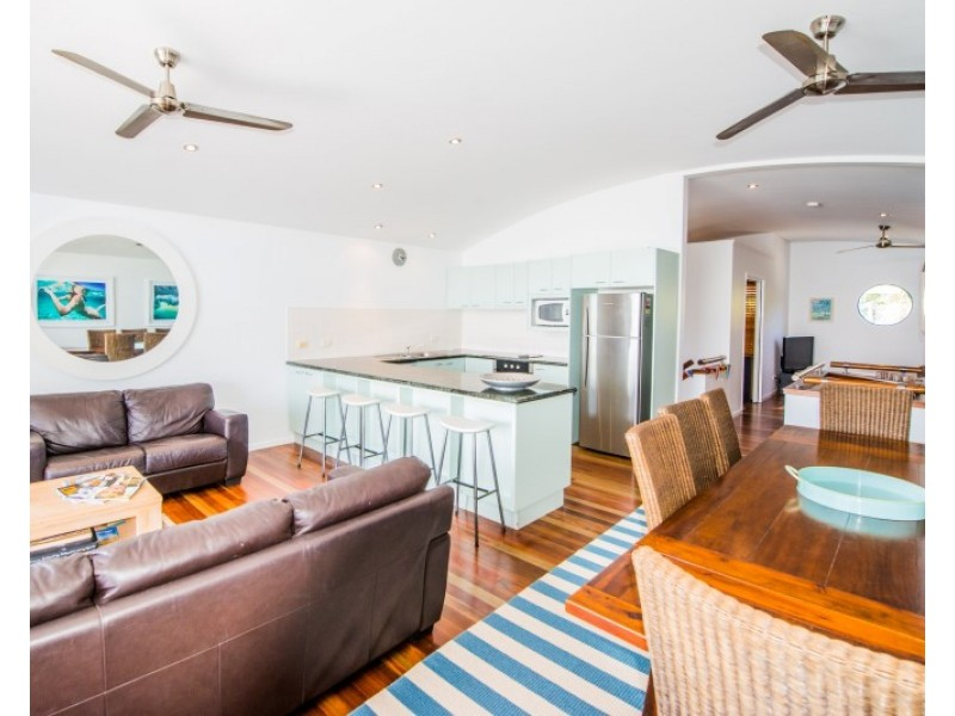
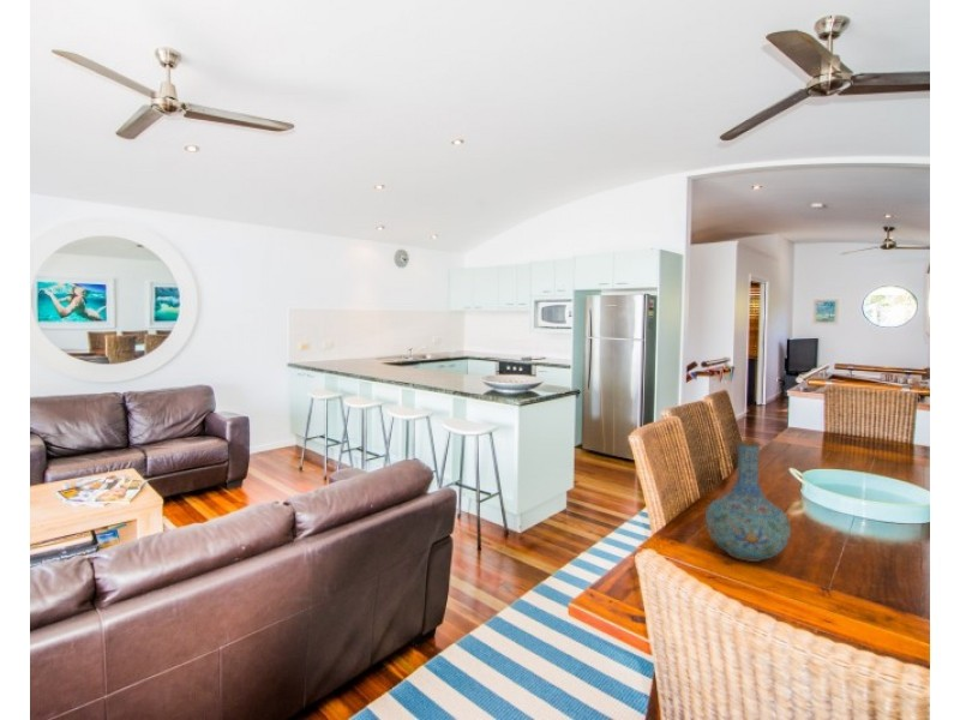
+ vase [704,439,792,563]
